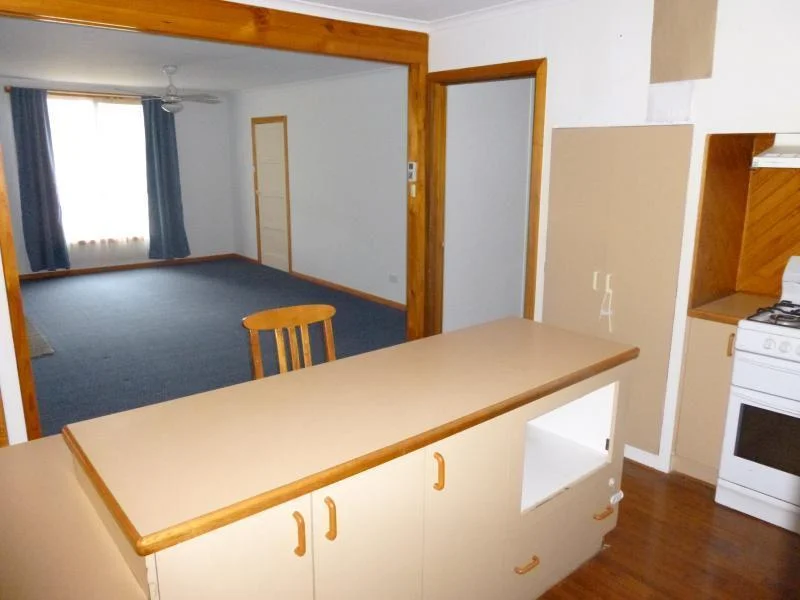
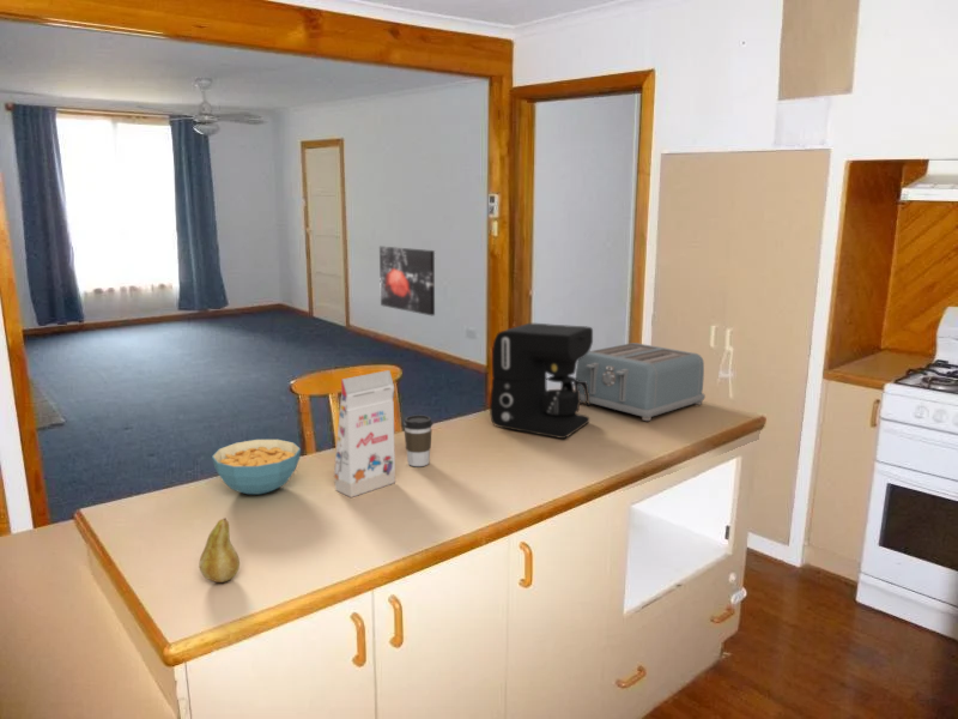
+ coffee maker [489,322,594,440]
+ fruit [199,516,241,584]
+ coffee cup [402,413,433,467]
+ wall art [378,246,436,316]
+ gift box [333,369,396,499]
+ cereal bowl [211,439,302,496]
+ toaster [575,342,707,422]
